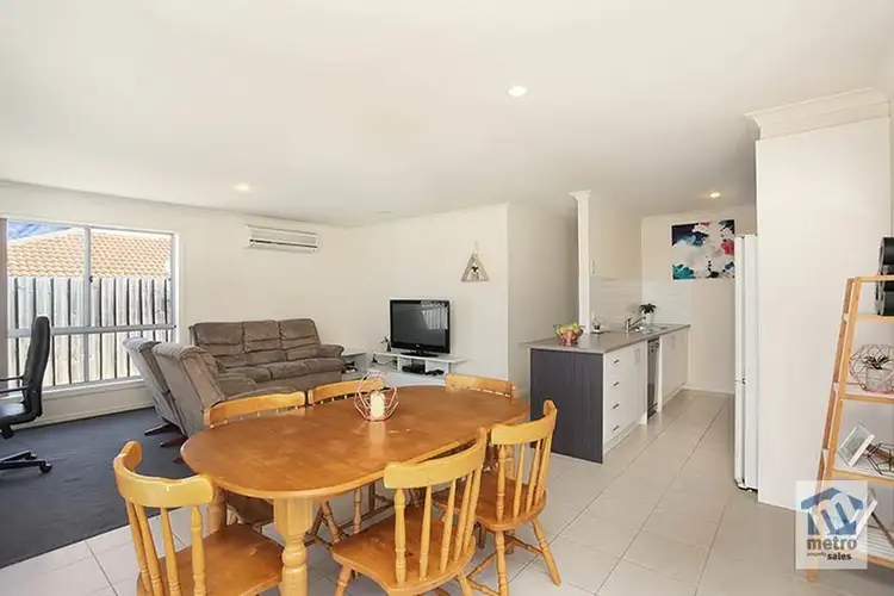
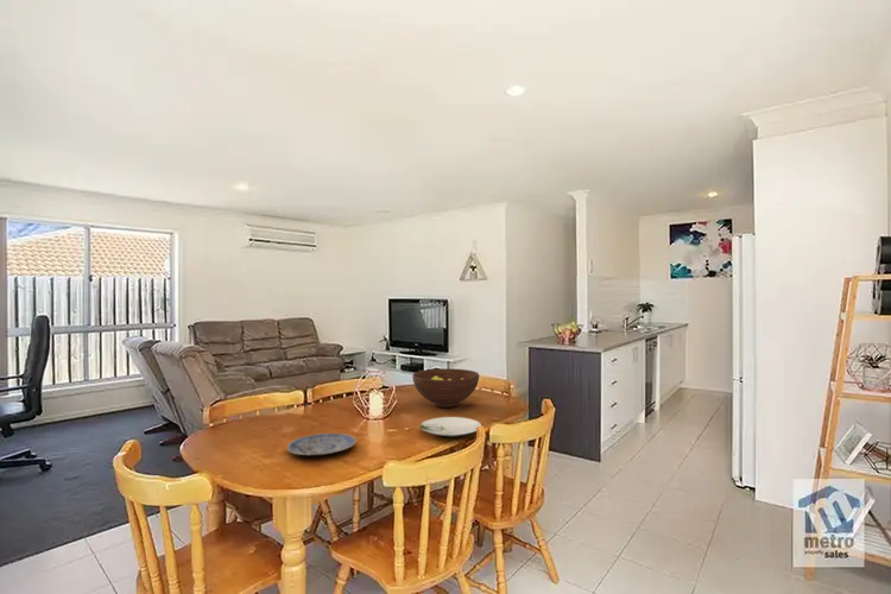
+ plate [419,416,482,438]
+ plate [286,432,358,456]
+ fruit bowl [411,367,480,409]
